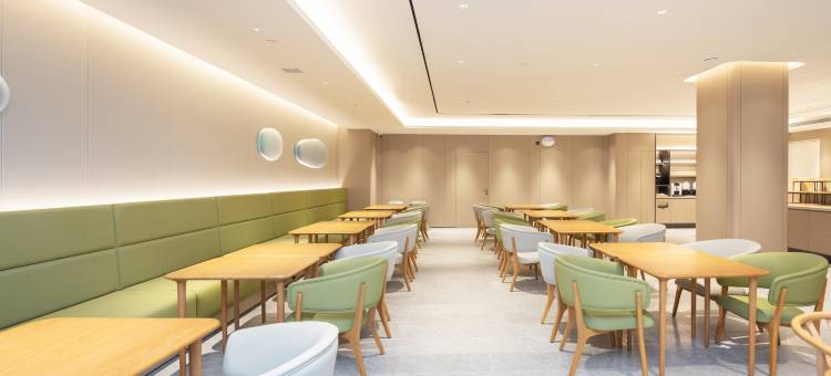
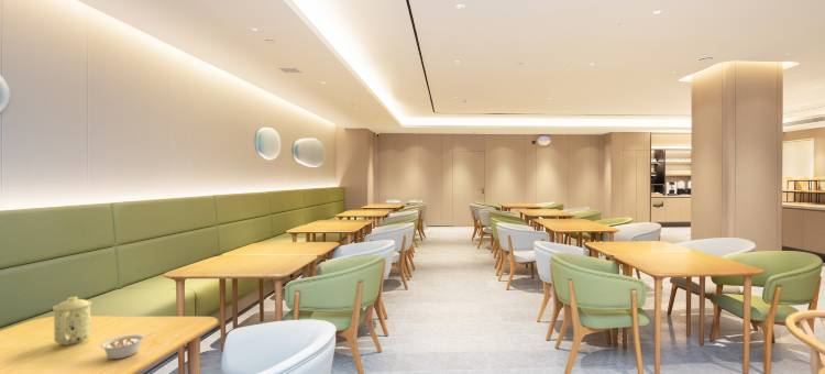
+ legume [99,332,154,360]
+ mug [52,296,92,345]
